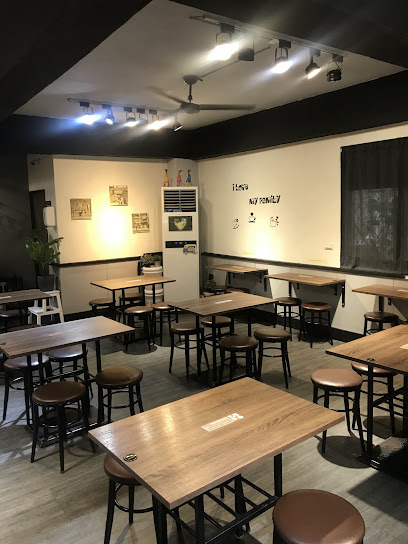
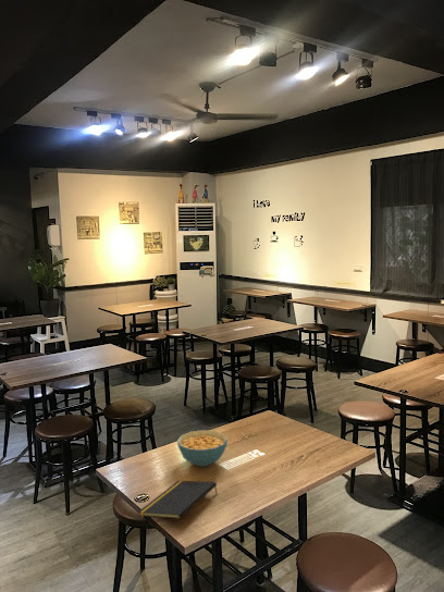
+ notepad [137,480,218,520]
+ cereal bowl [176,429,229,468]
